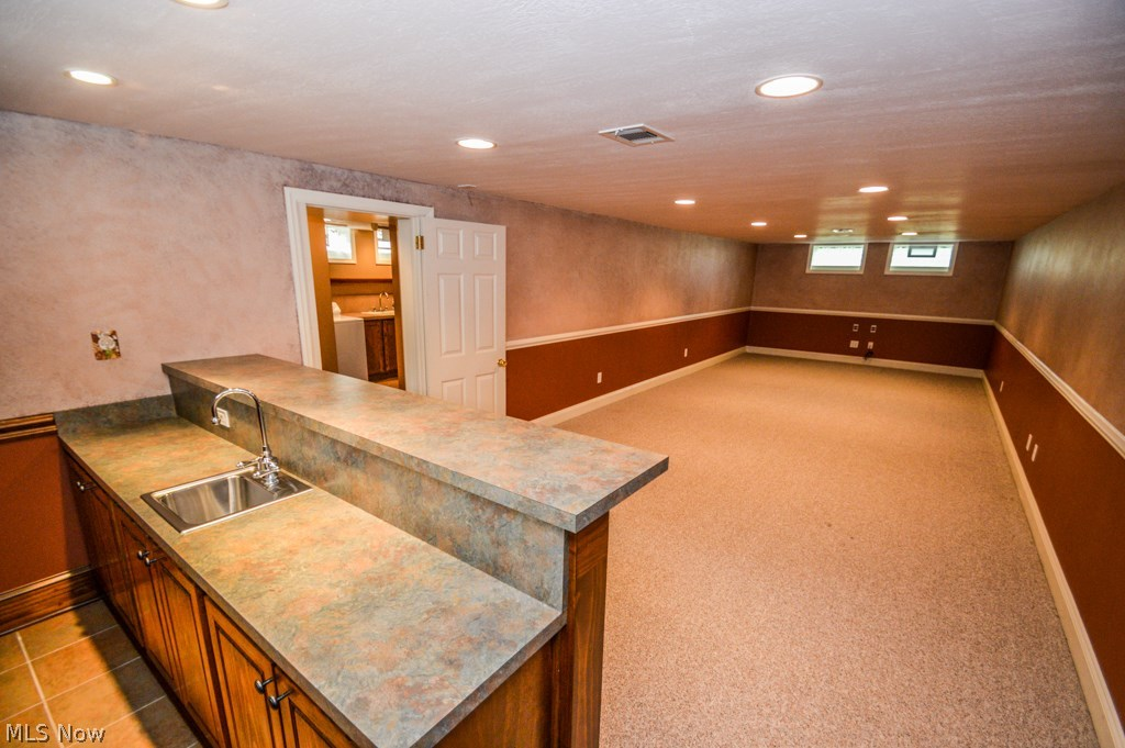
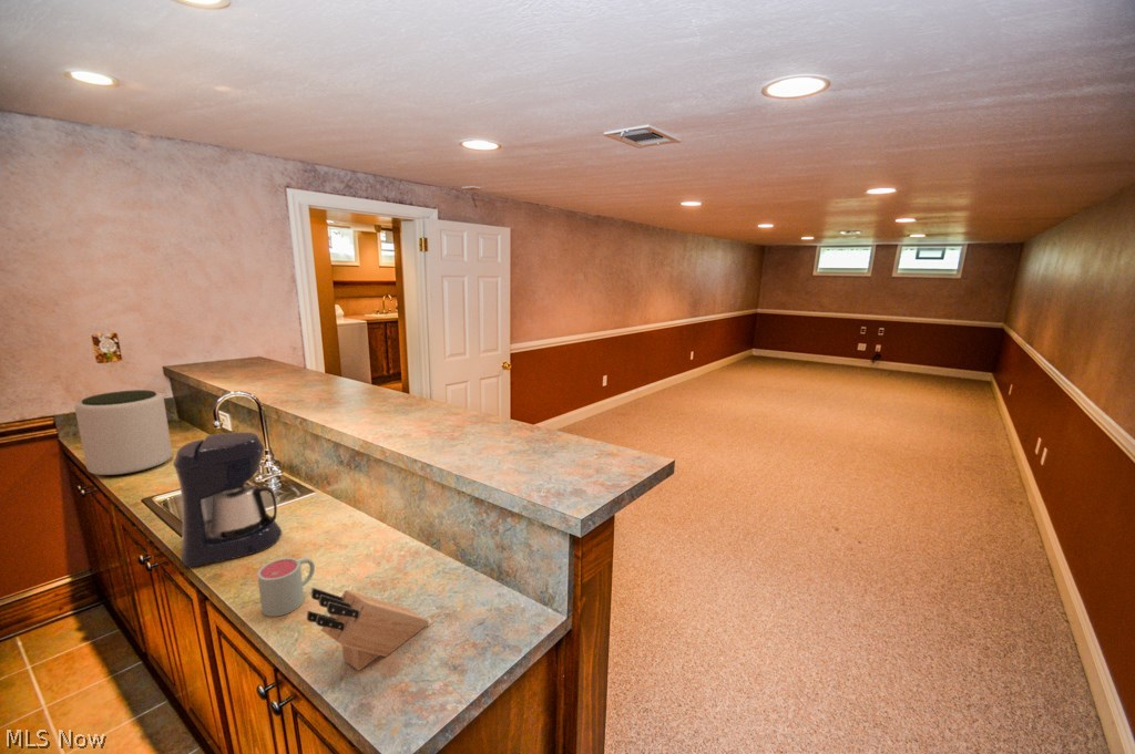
+ plant pot [74,389,173,476]
+ knife block [306,587,430,672]
+ coffee maker [173,432,283,568]
+ mug [256,557,316,618]
